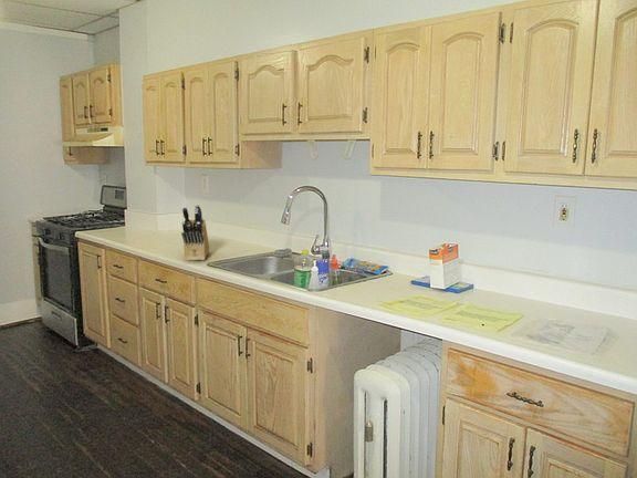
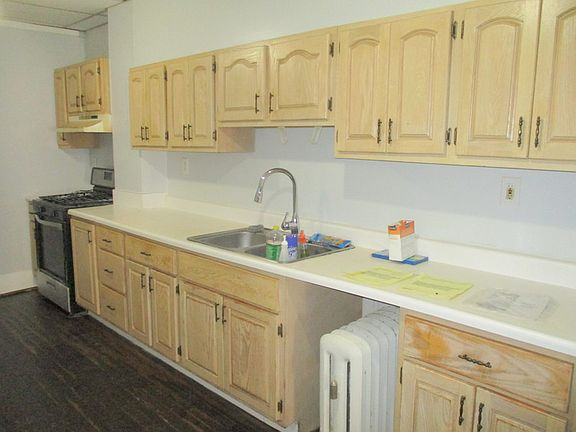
- knife block [180,204,210,261]
